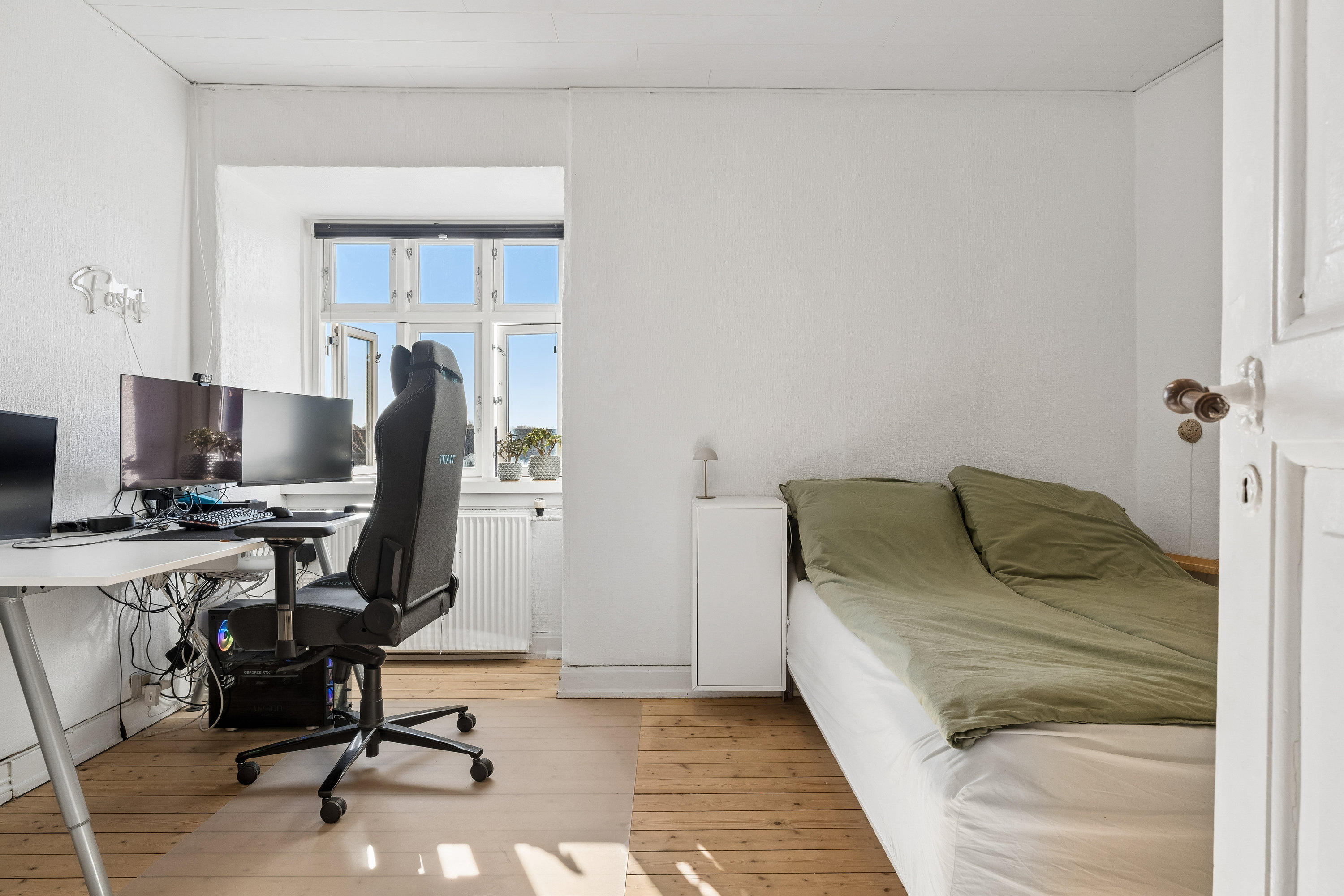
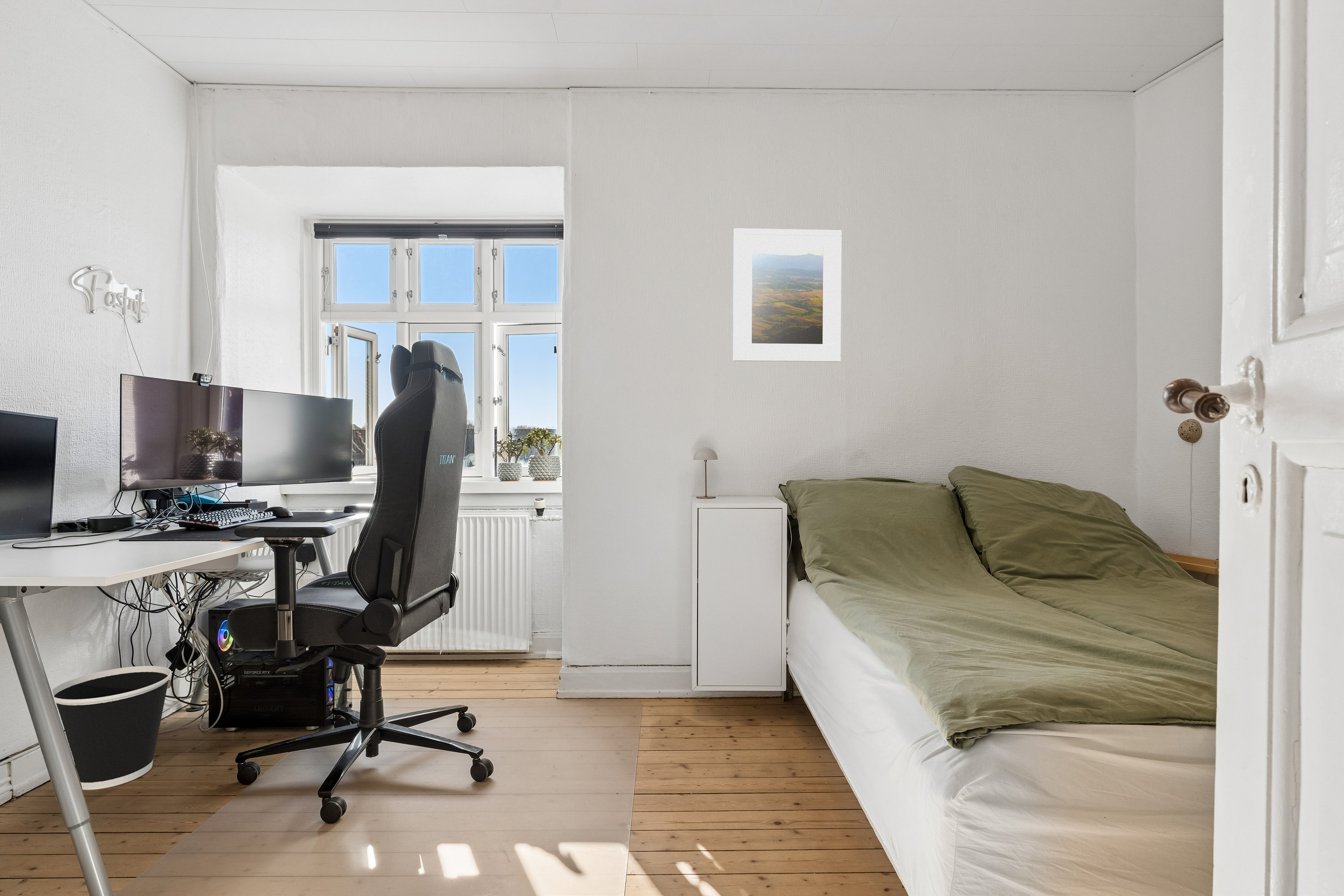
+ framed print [732,228,842,362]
+ wastebasket [52,665,172,790]
